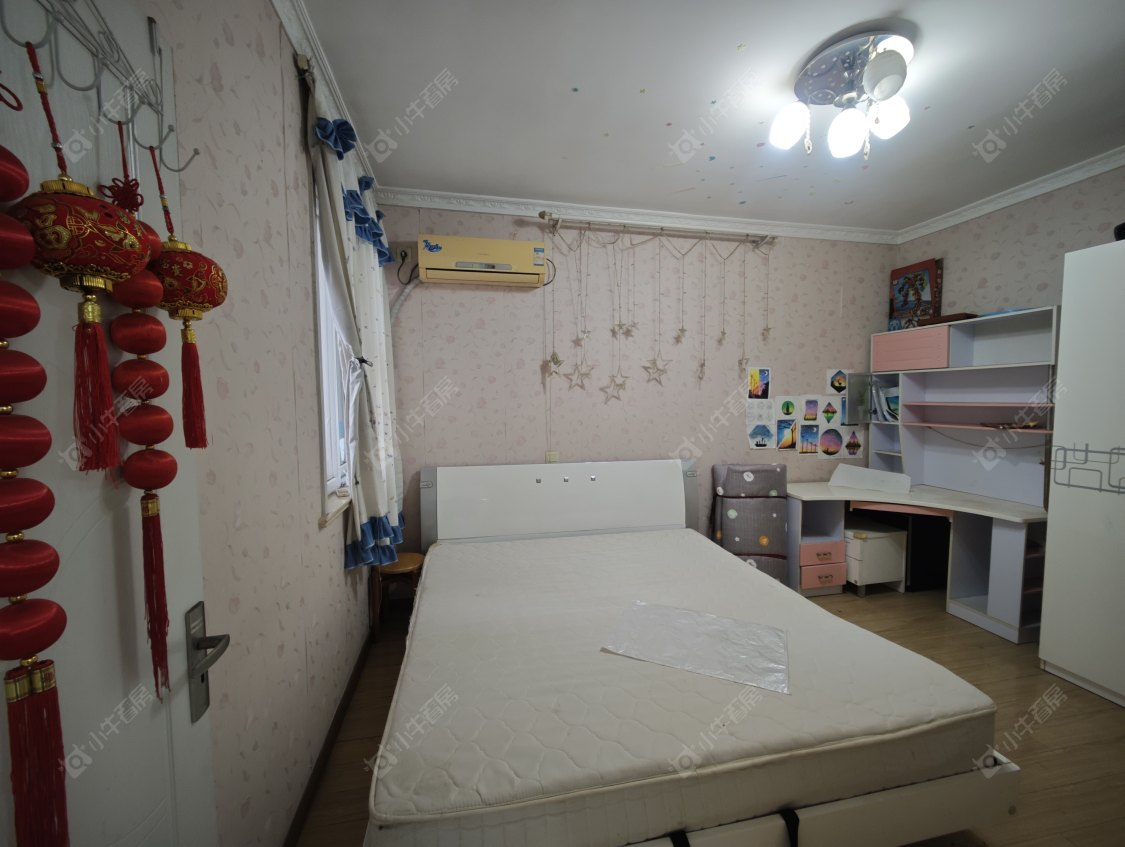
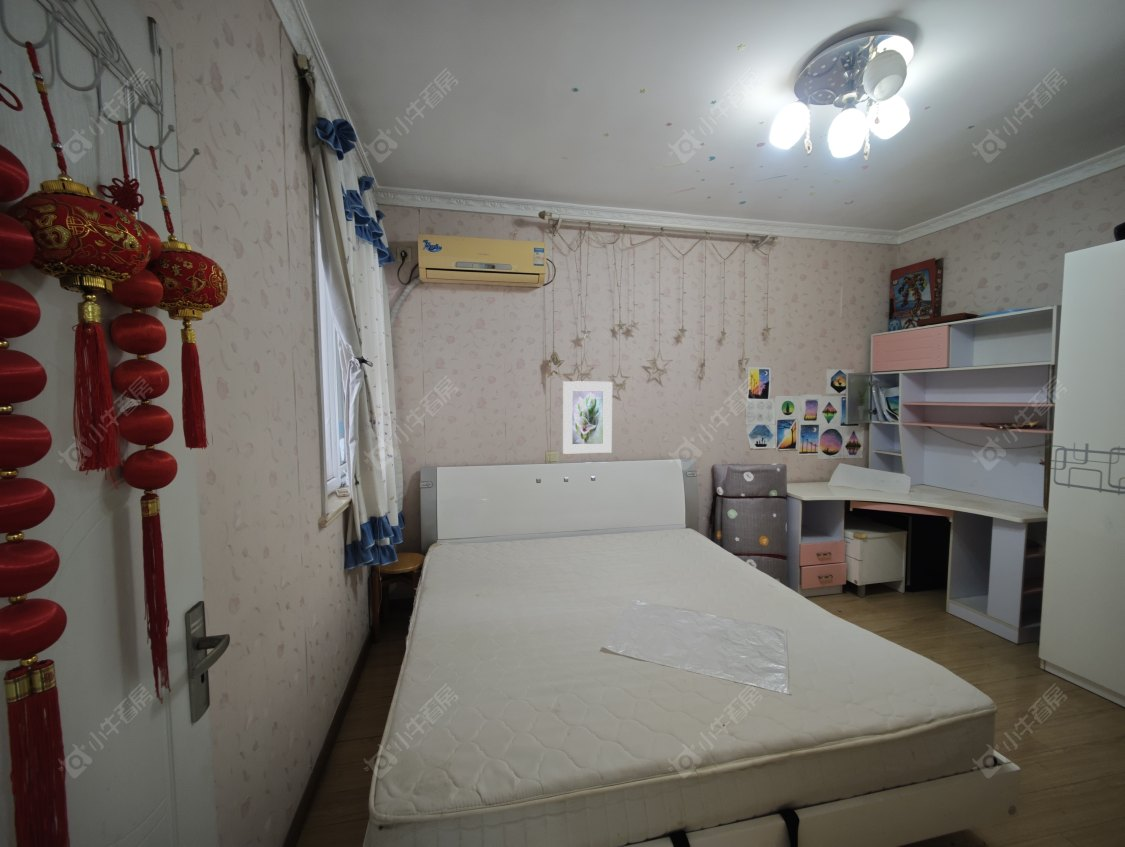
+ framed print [562,380,613,455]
